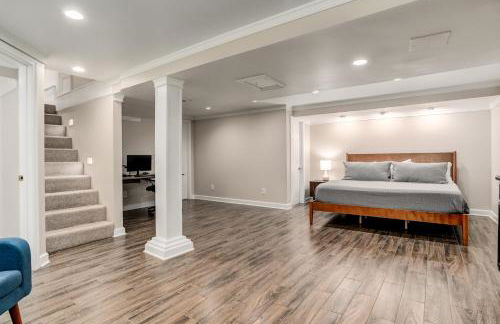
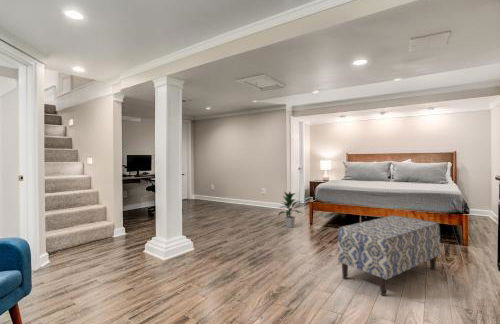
+ bench [337,214,441,297]
+ indoor plant [277,190,304,229]
